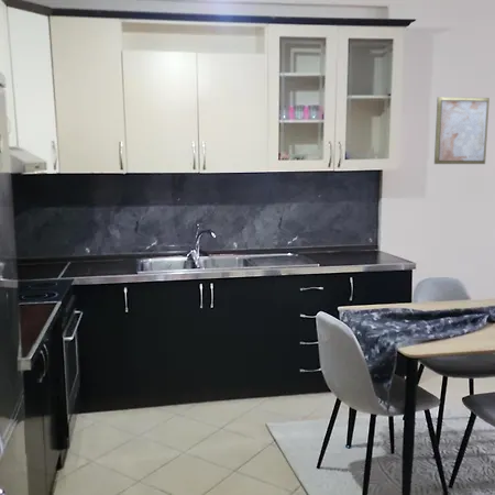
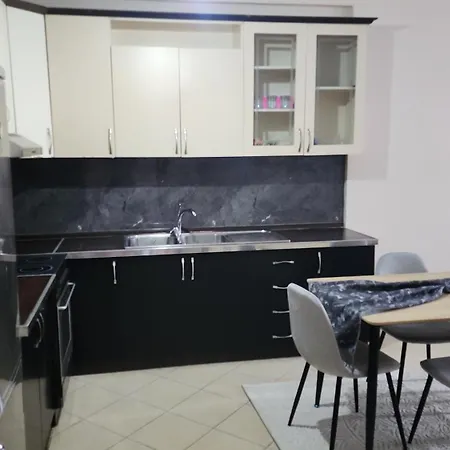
- wall art [433,96,491,165]
